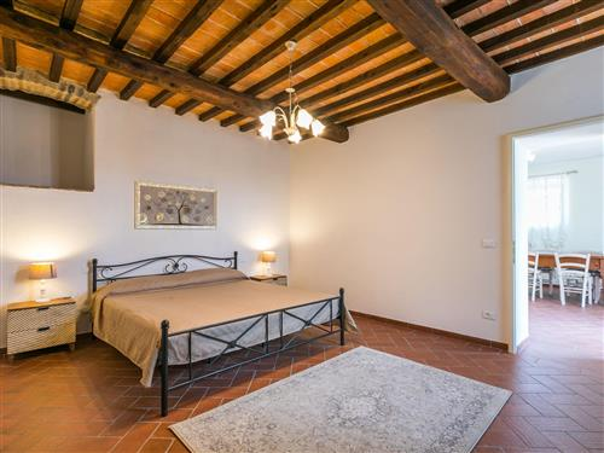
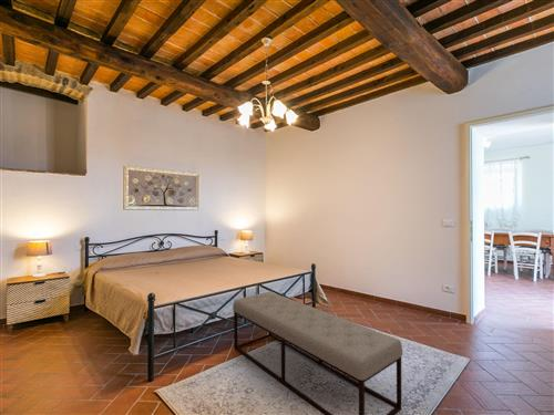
+ bench [232,291,403,415]
